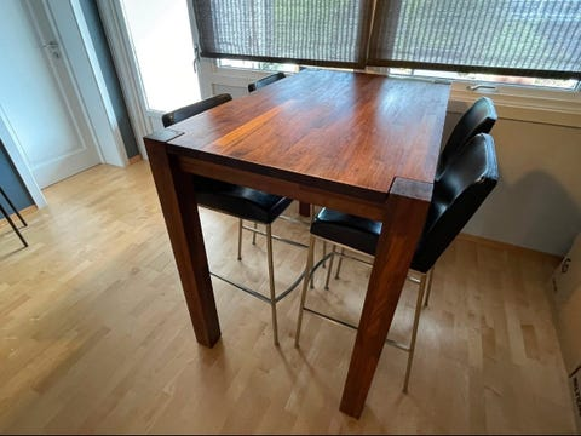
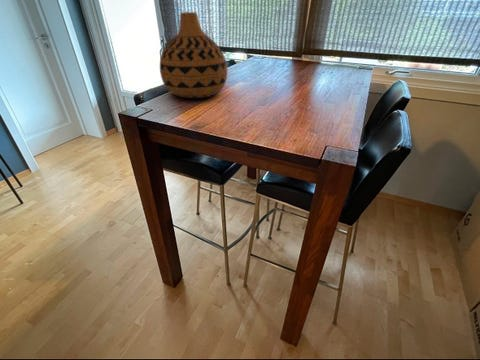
+ vase [159,11,228,99]
